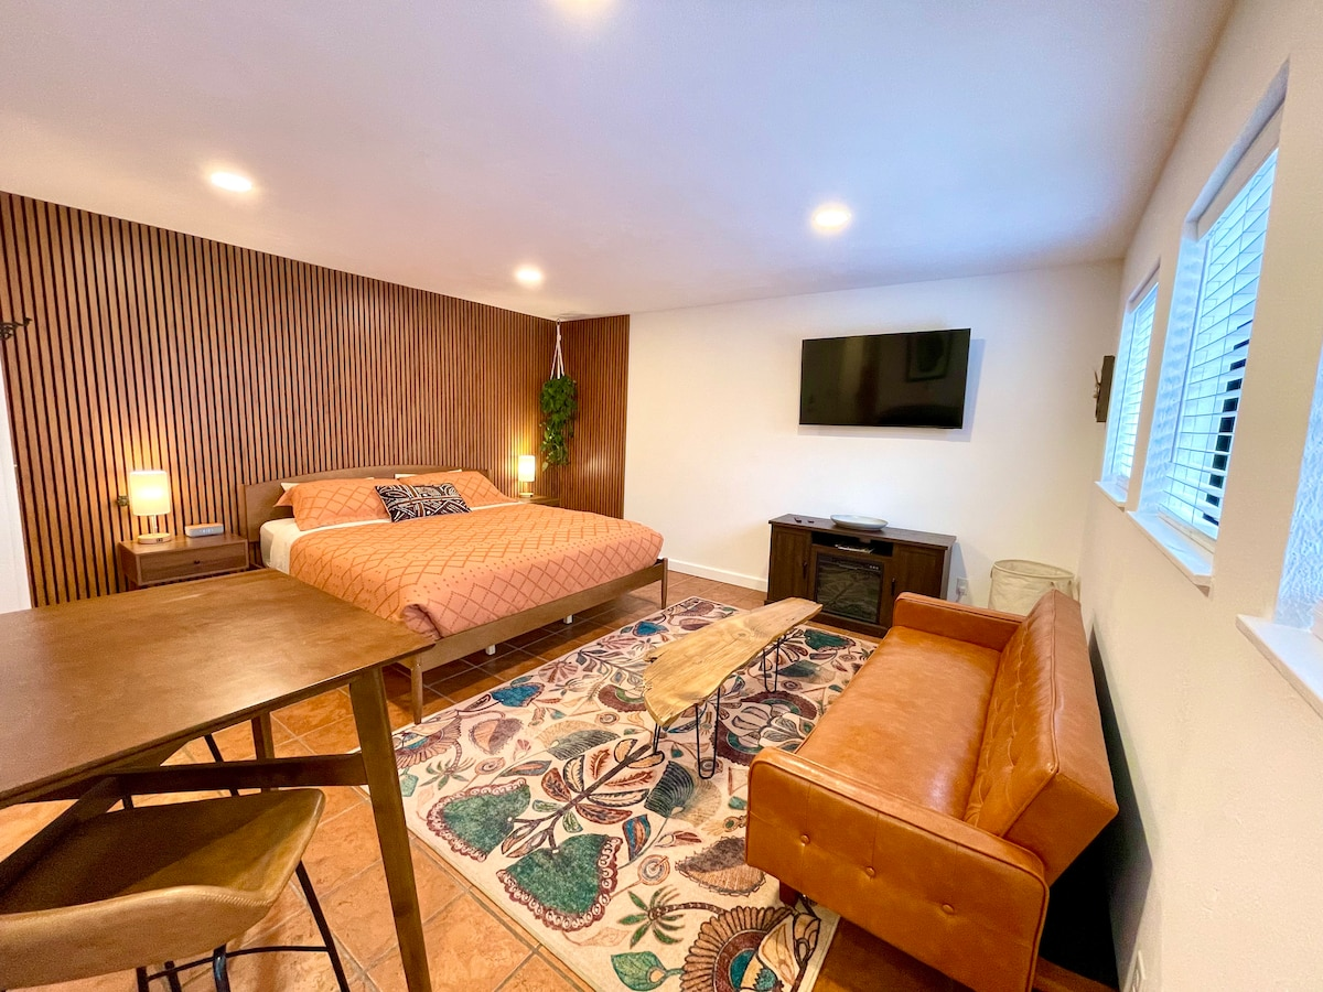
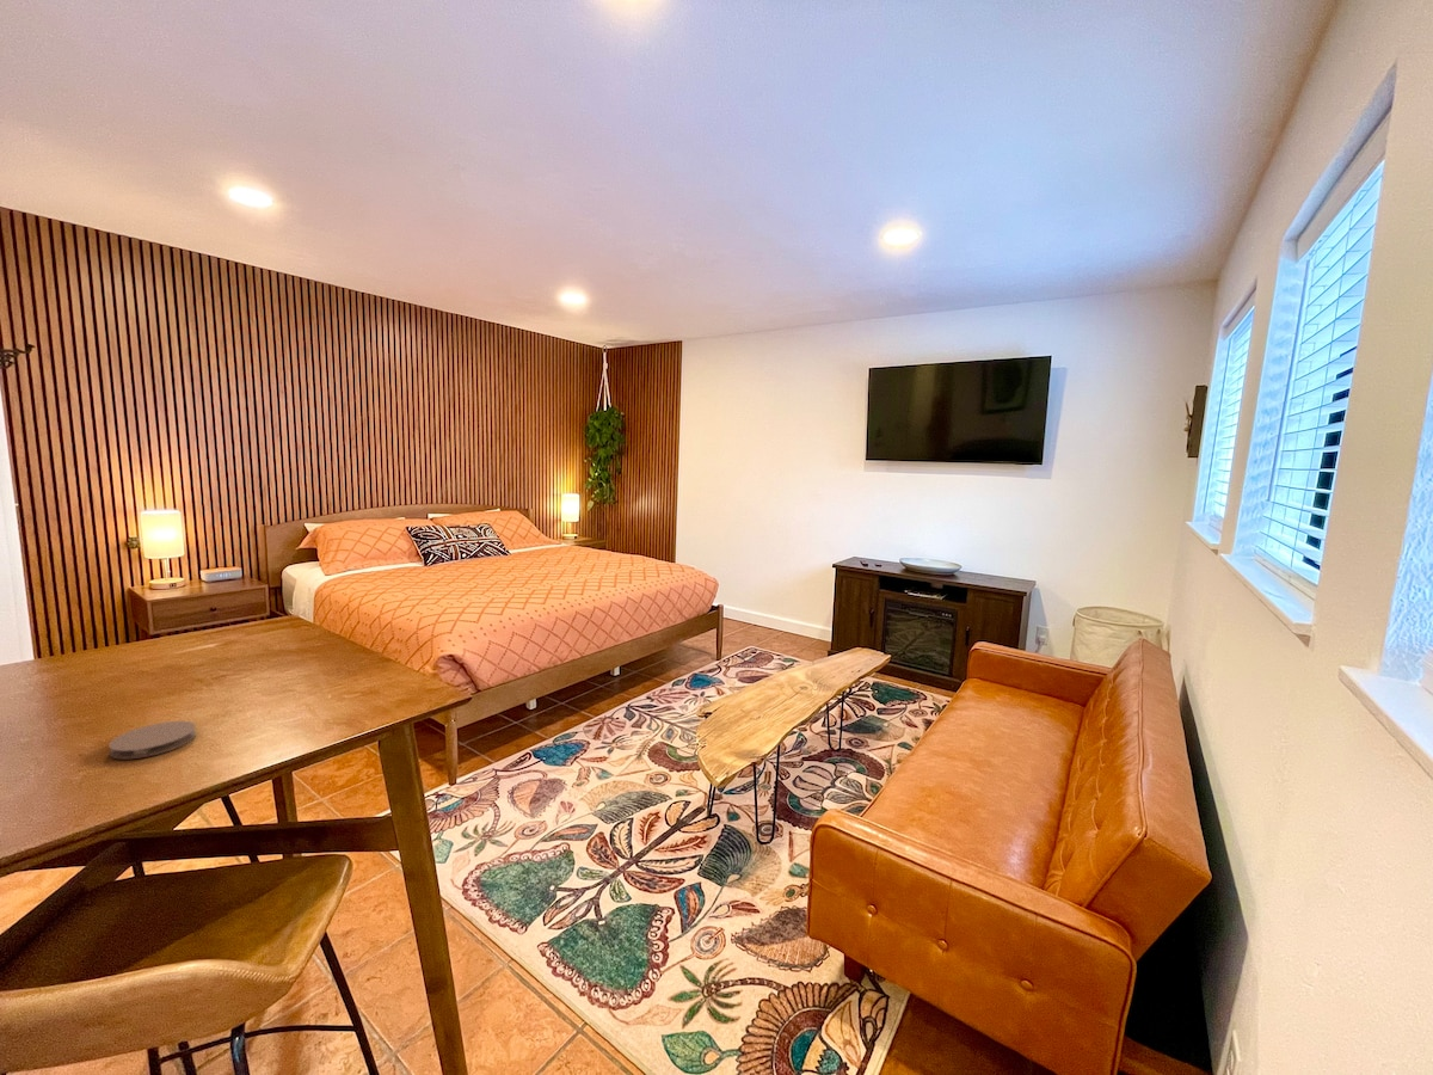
+ coaster [107,720,197,761]
